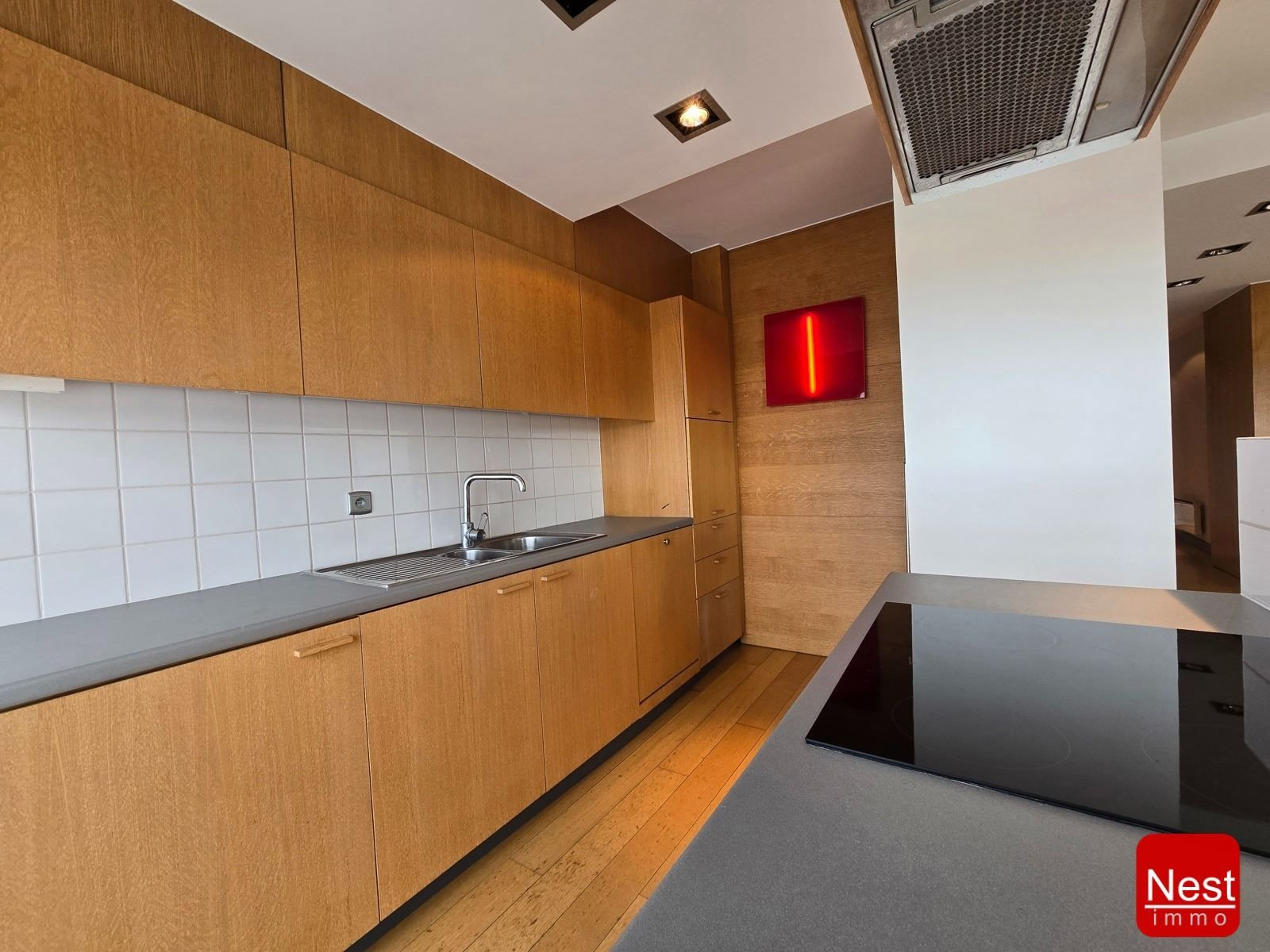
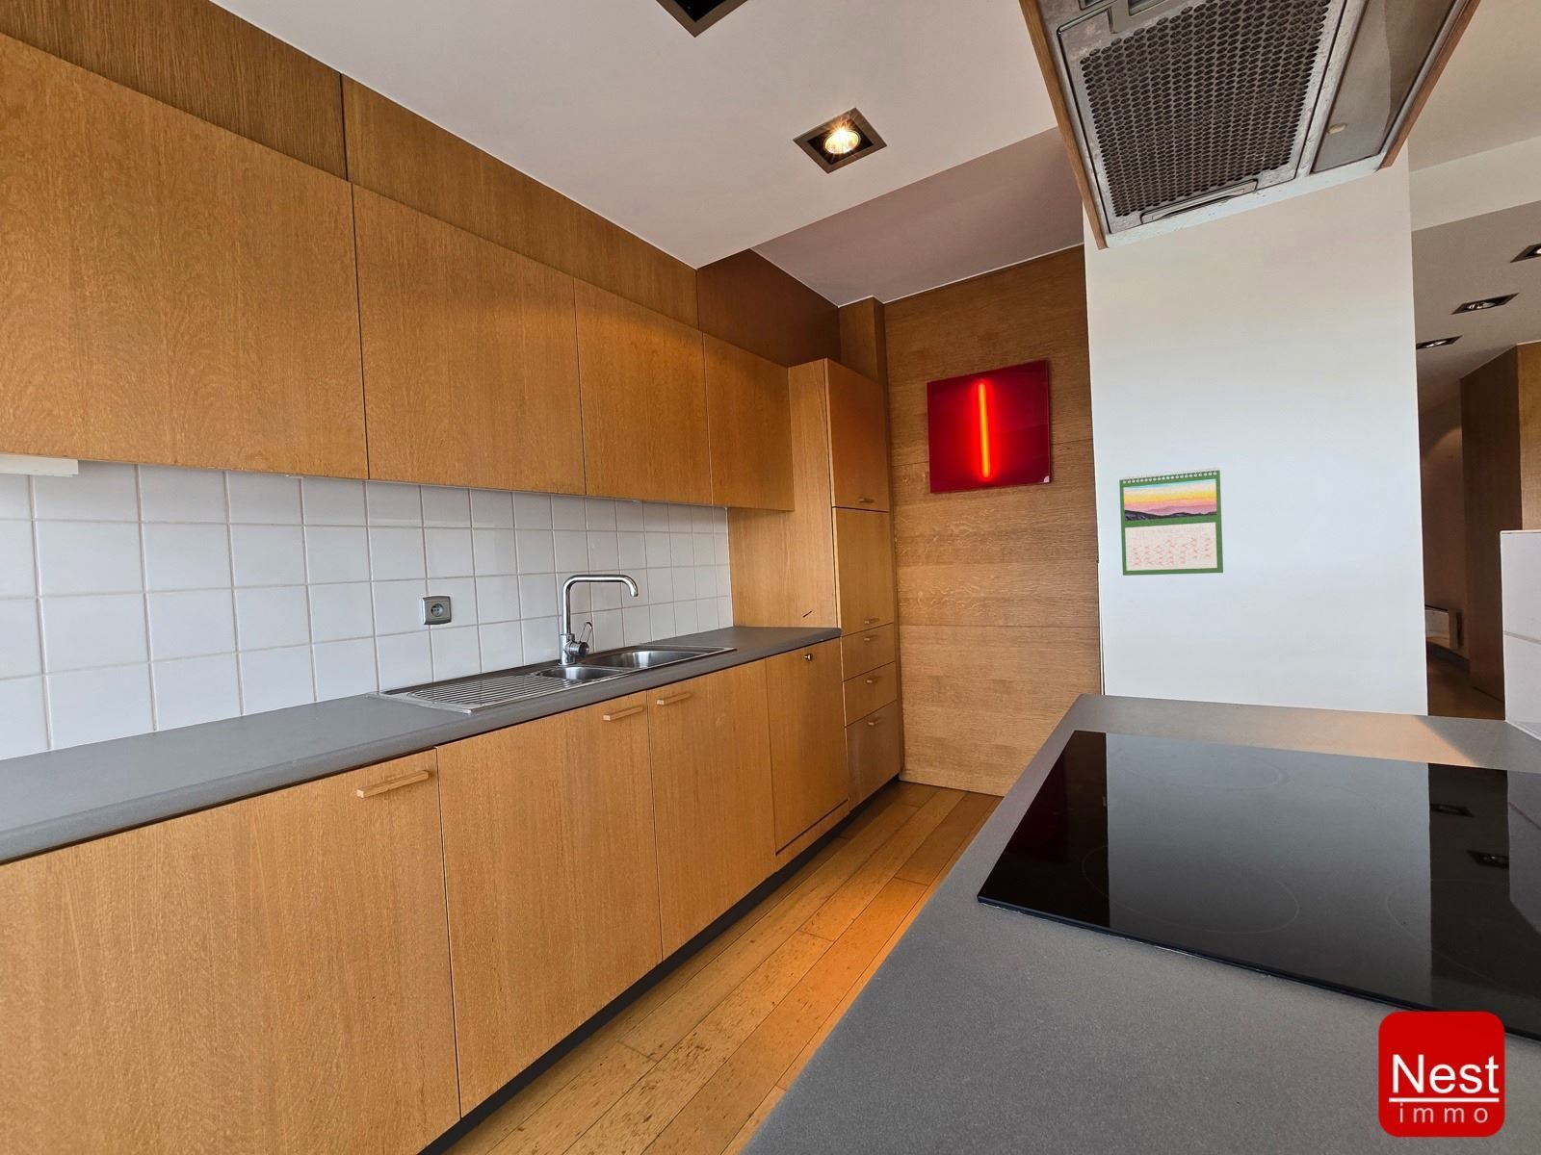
+ calendar [1119,467,1224,576]
